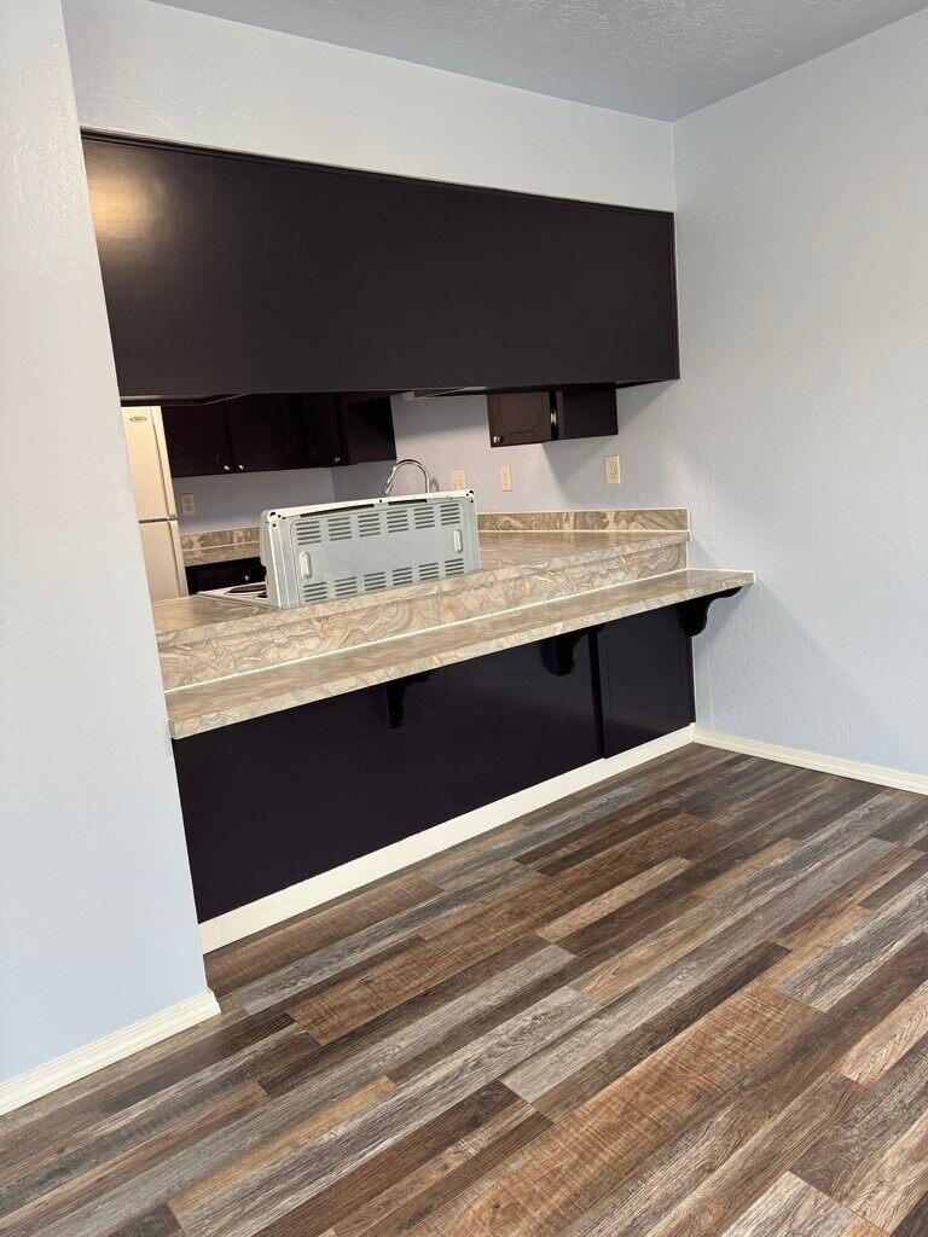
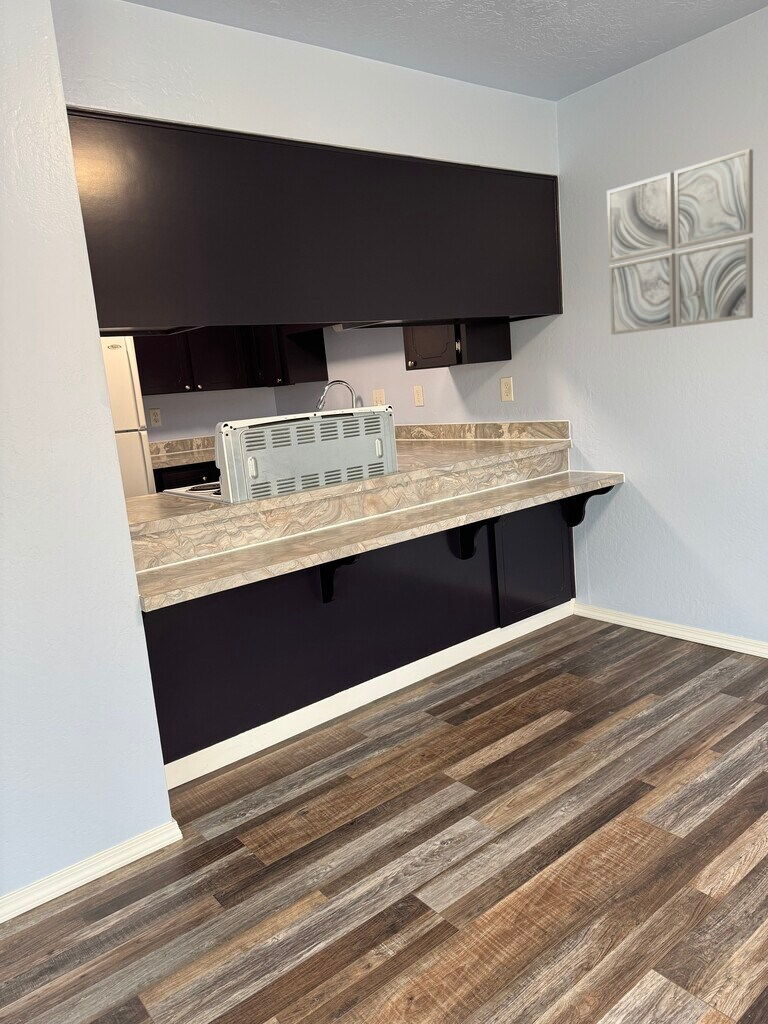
+ wall art [606,148,754,336]
